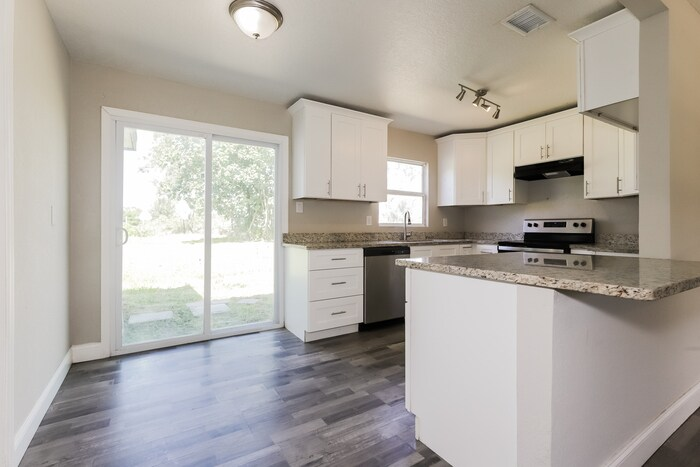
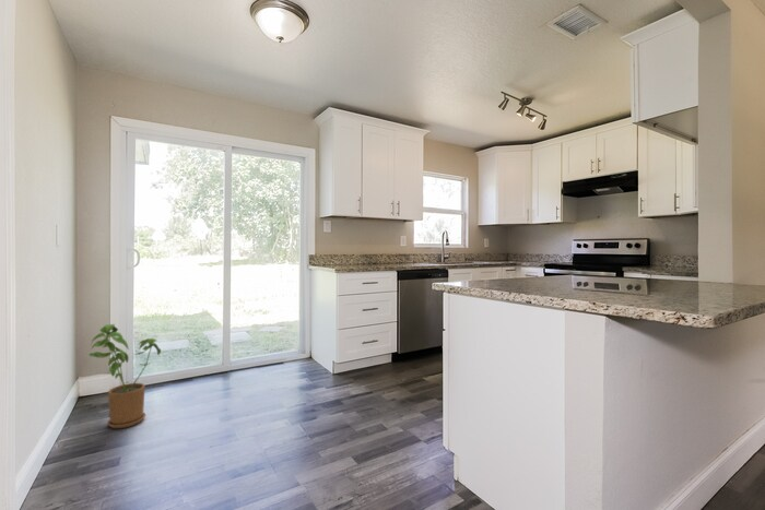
+ house plant [89,323,162,429]
